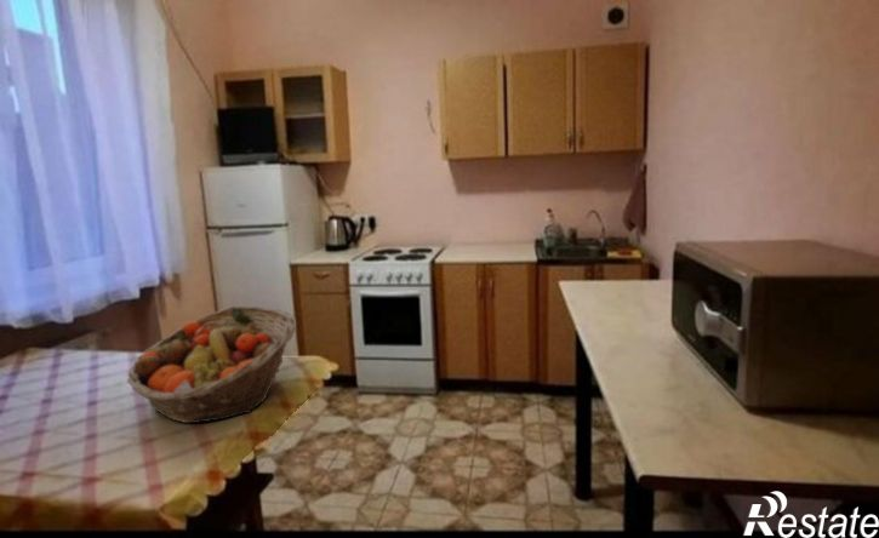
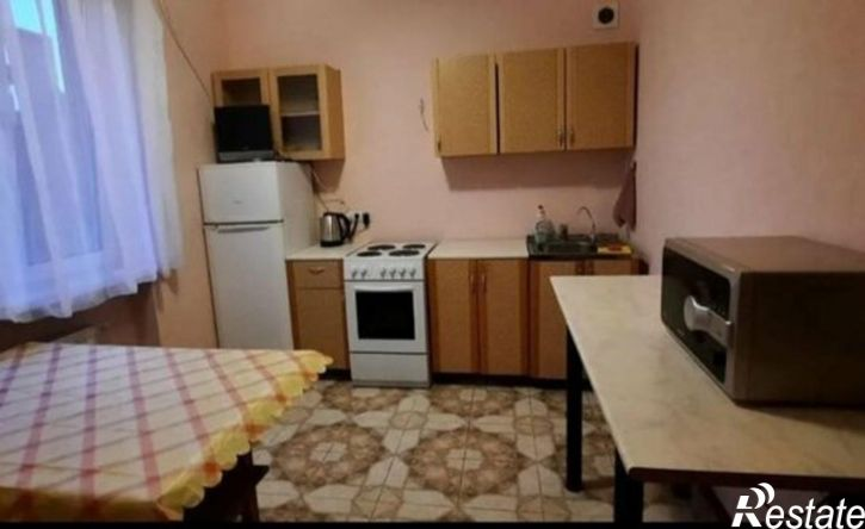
- fruit basket [126,305,297,424]
